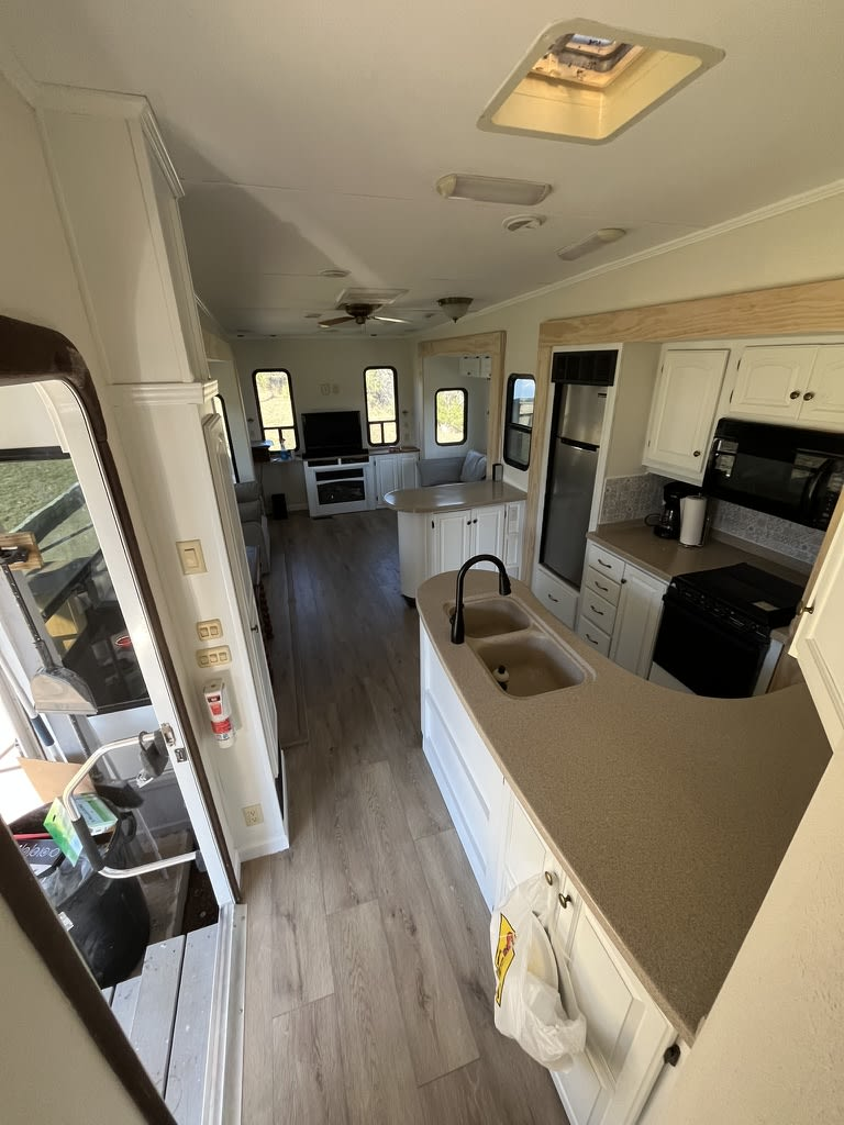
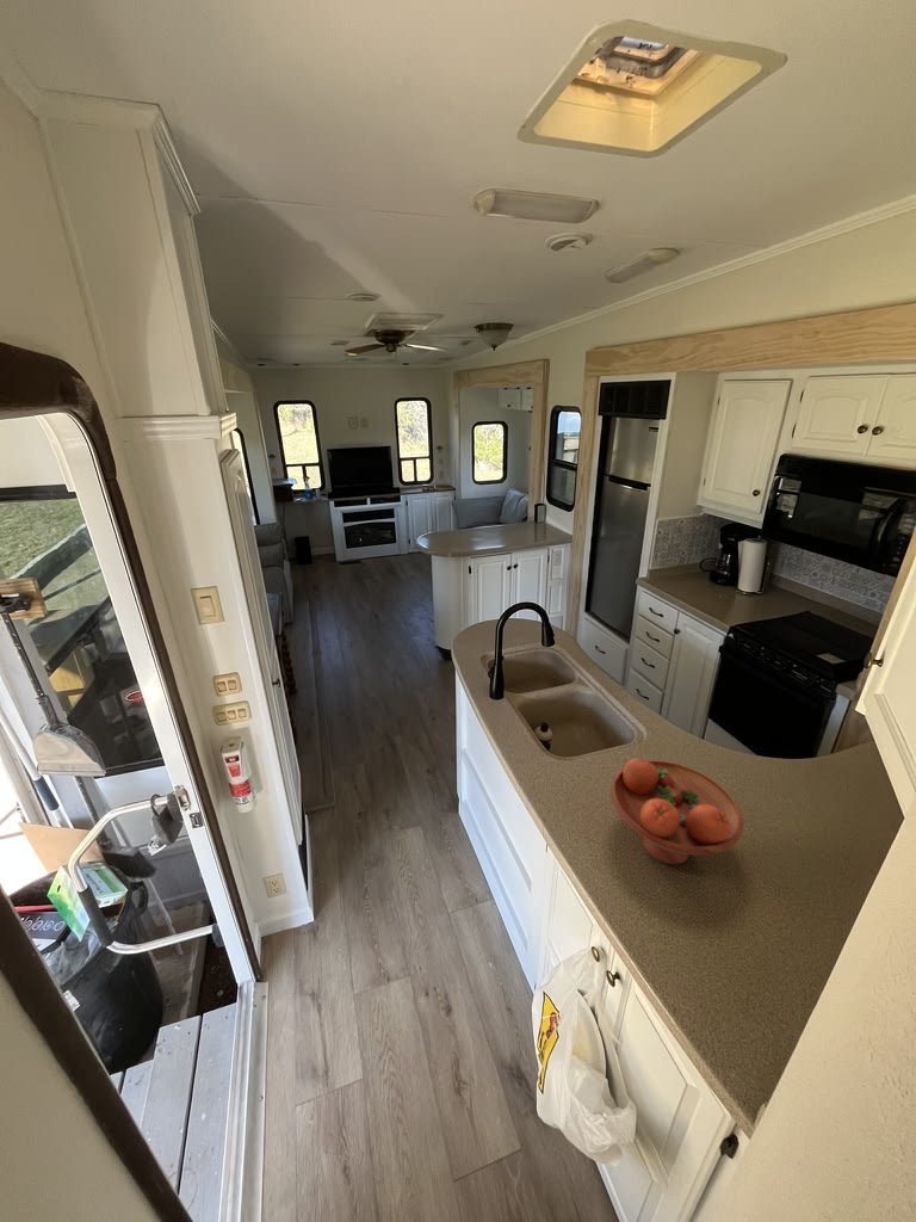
+ fruit bowl [609,757,744,865]
